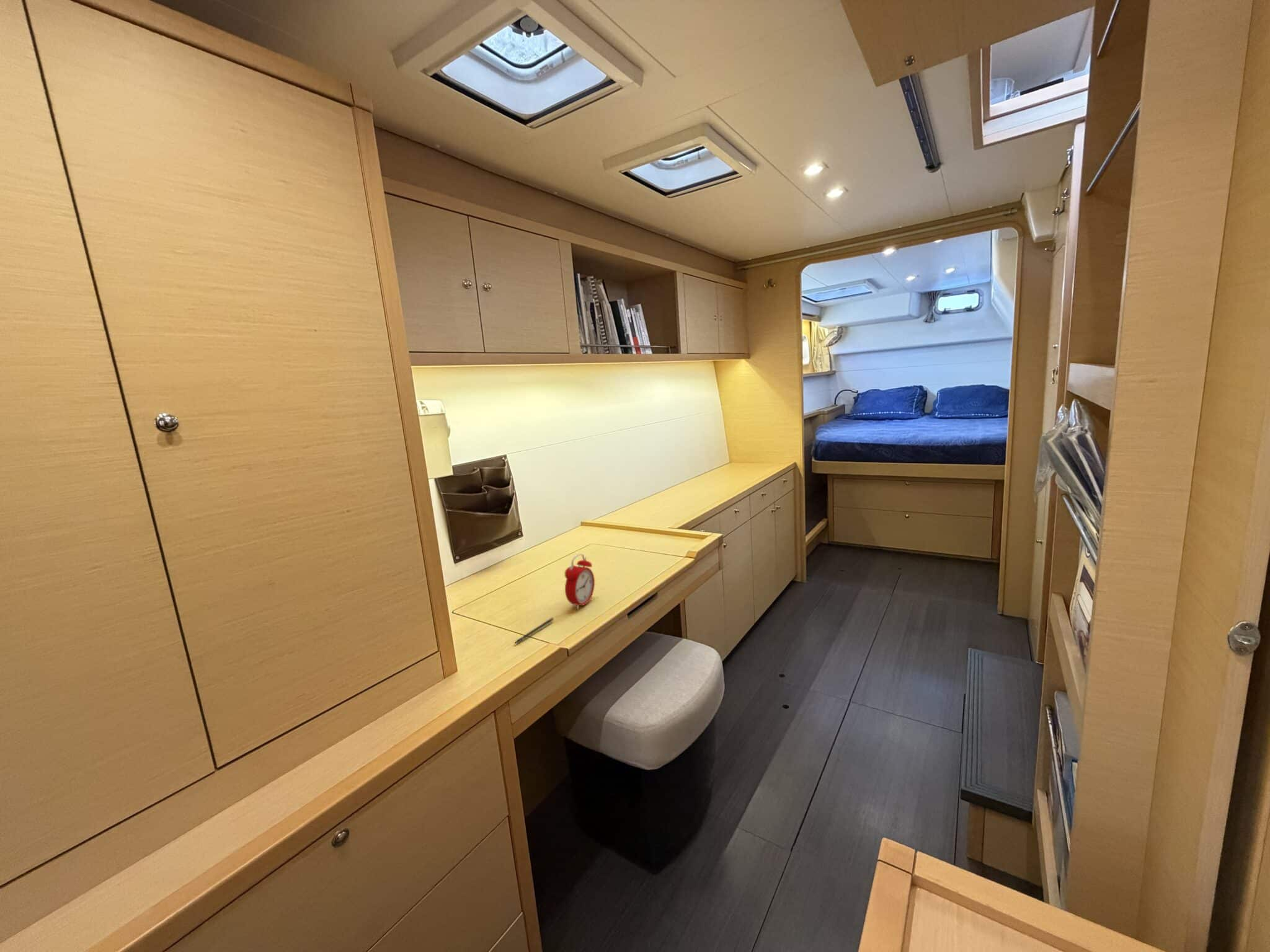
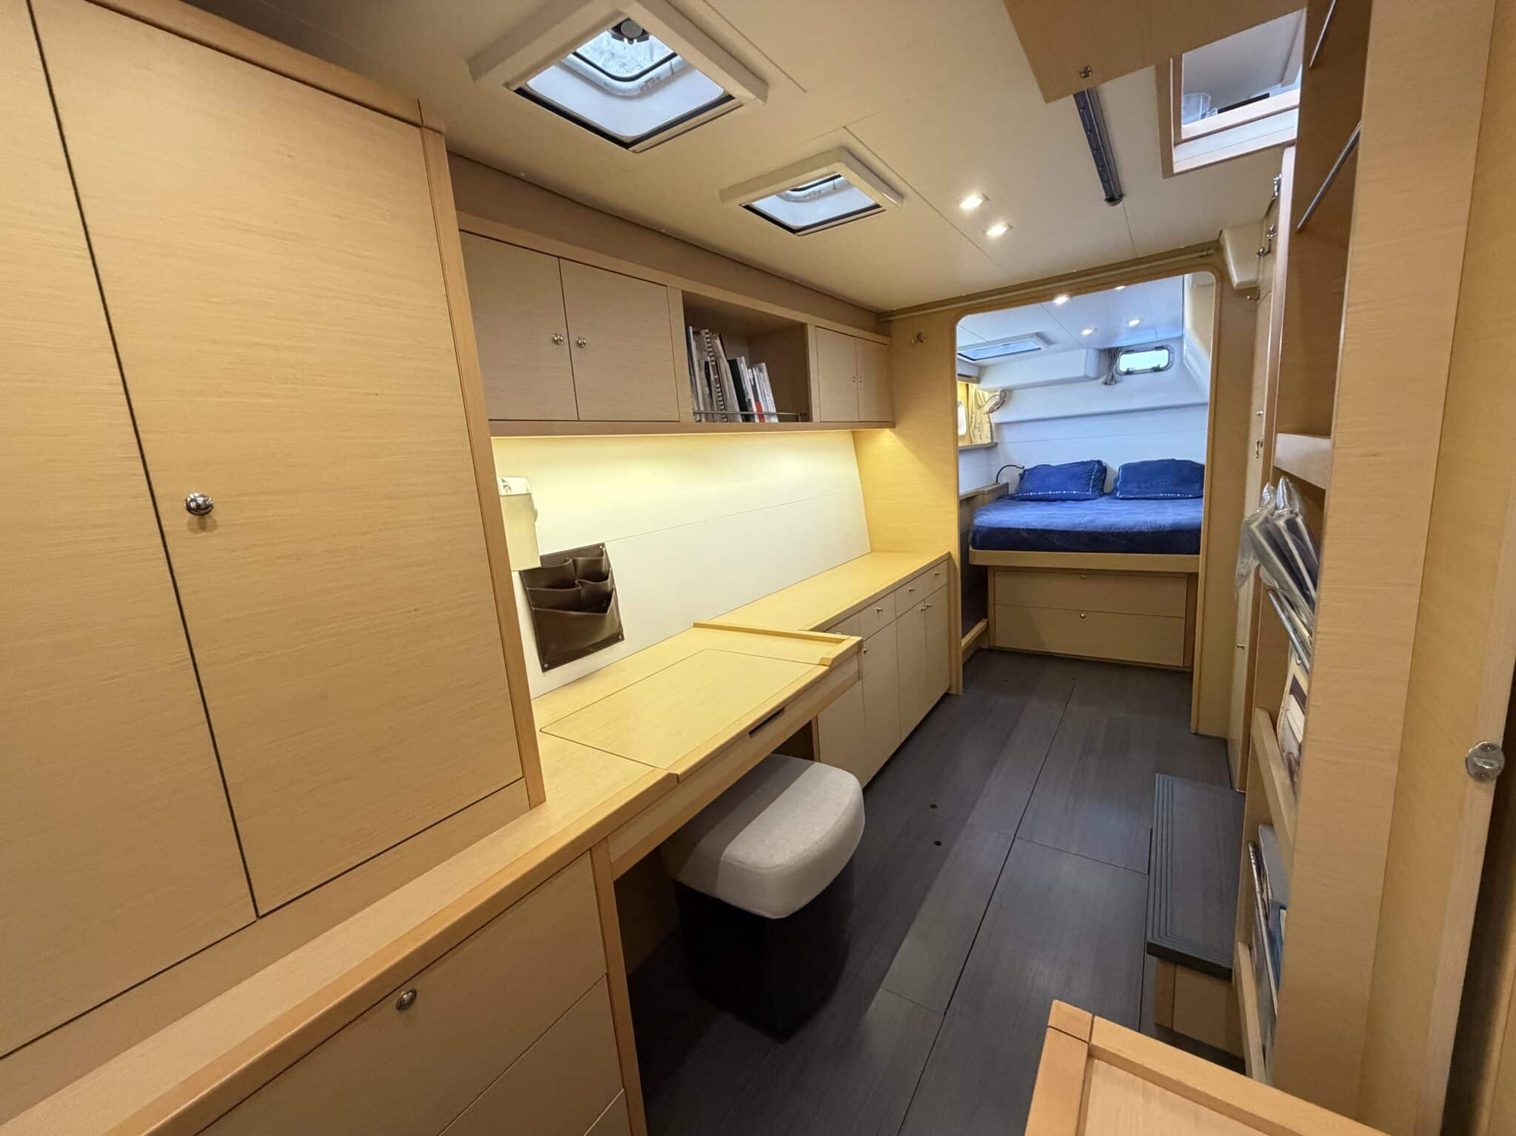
- alarm clock [564,553,595,610]
- pen [513,617,554,645]
